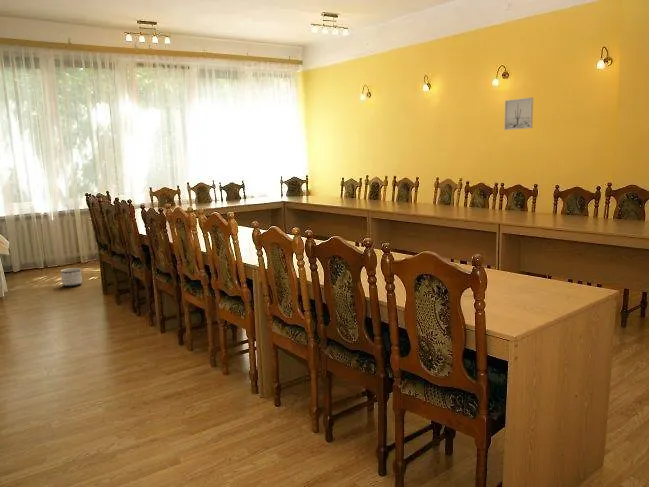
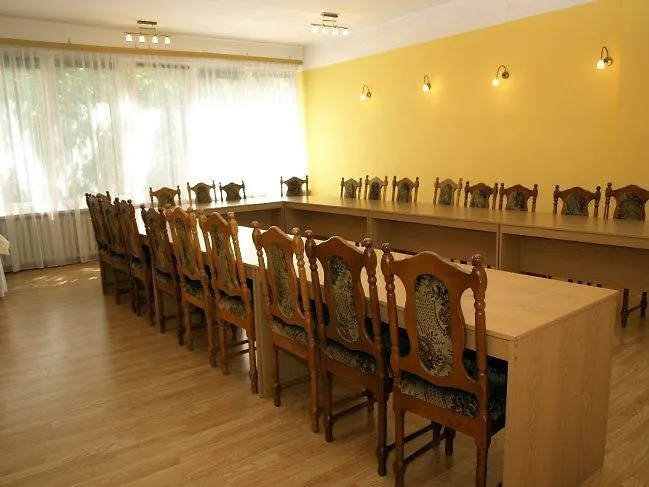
- wall art [503,97,534,131]
- planter [60,267,83,287]
